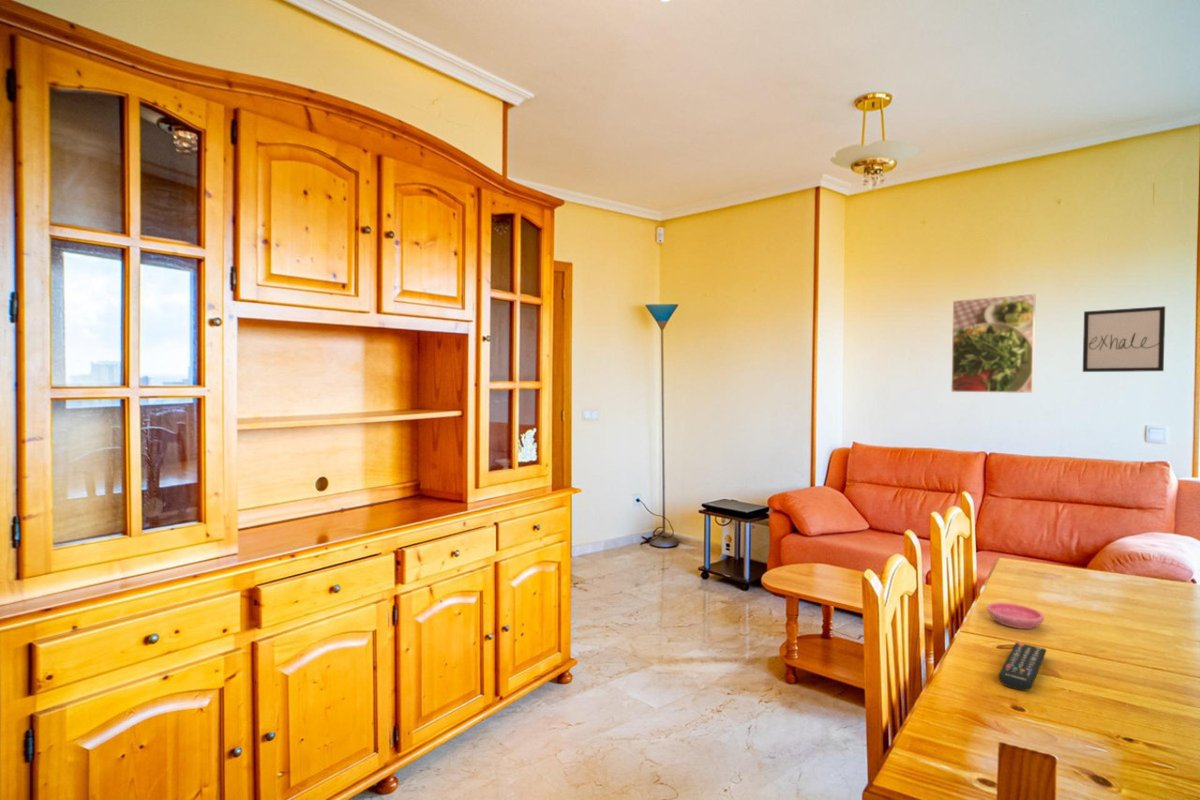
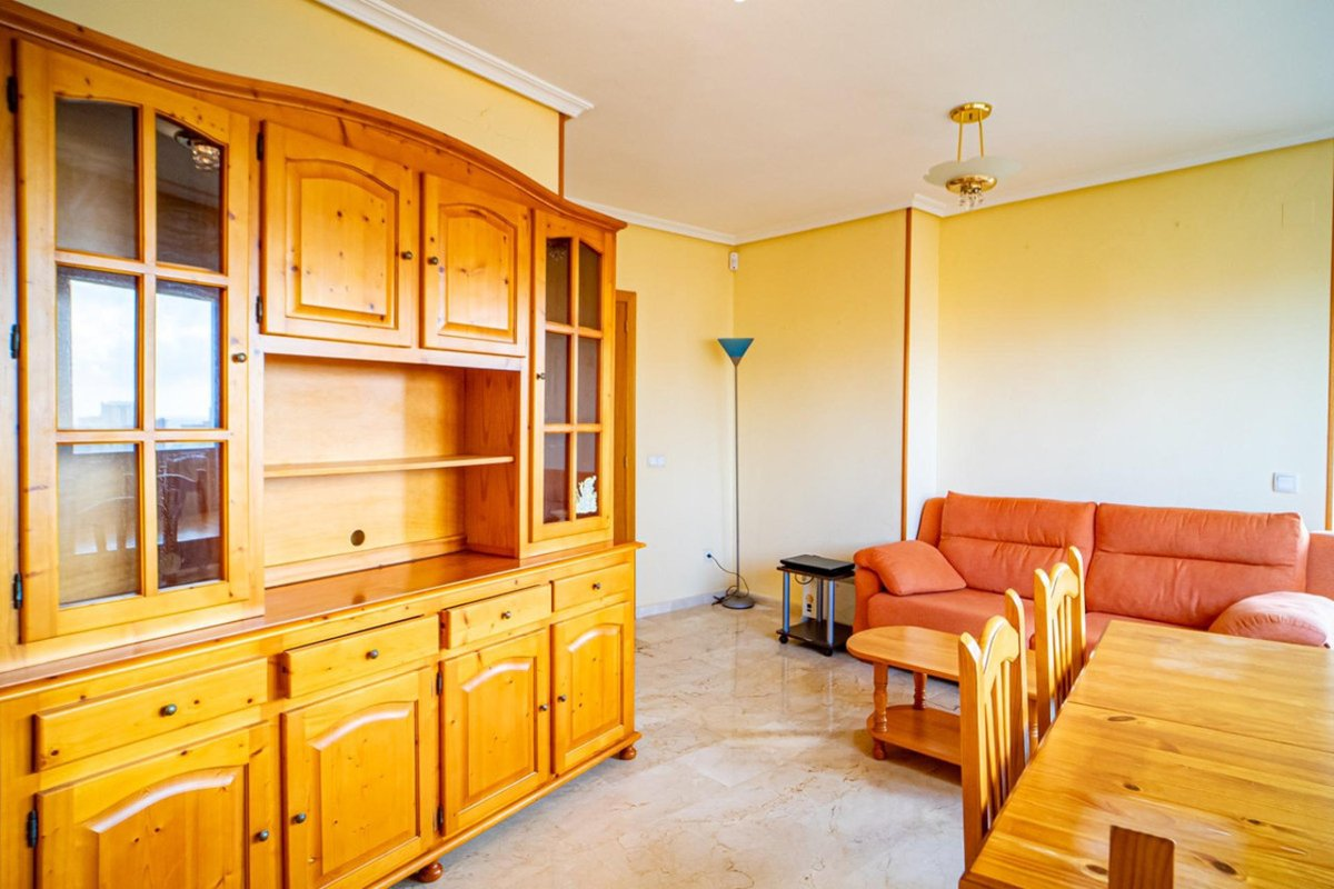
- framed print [950,293,1036,394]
- wall art [1082,305,1166,373]
- saucer [986,602,1045,630]
- remote control [998,641,1047,692]
